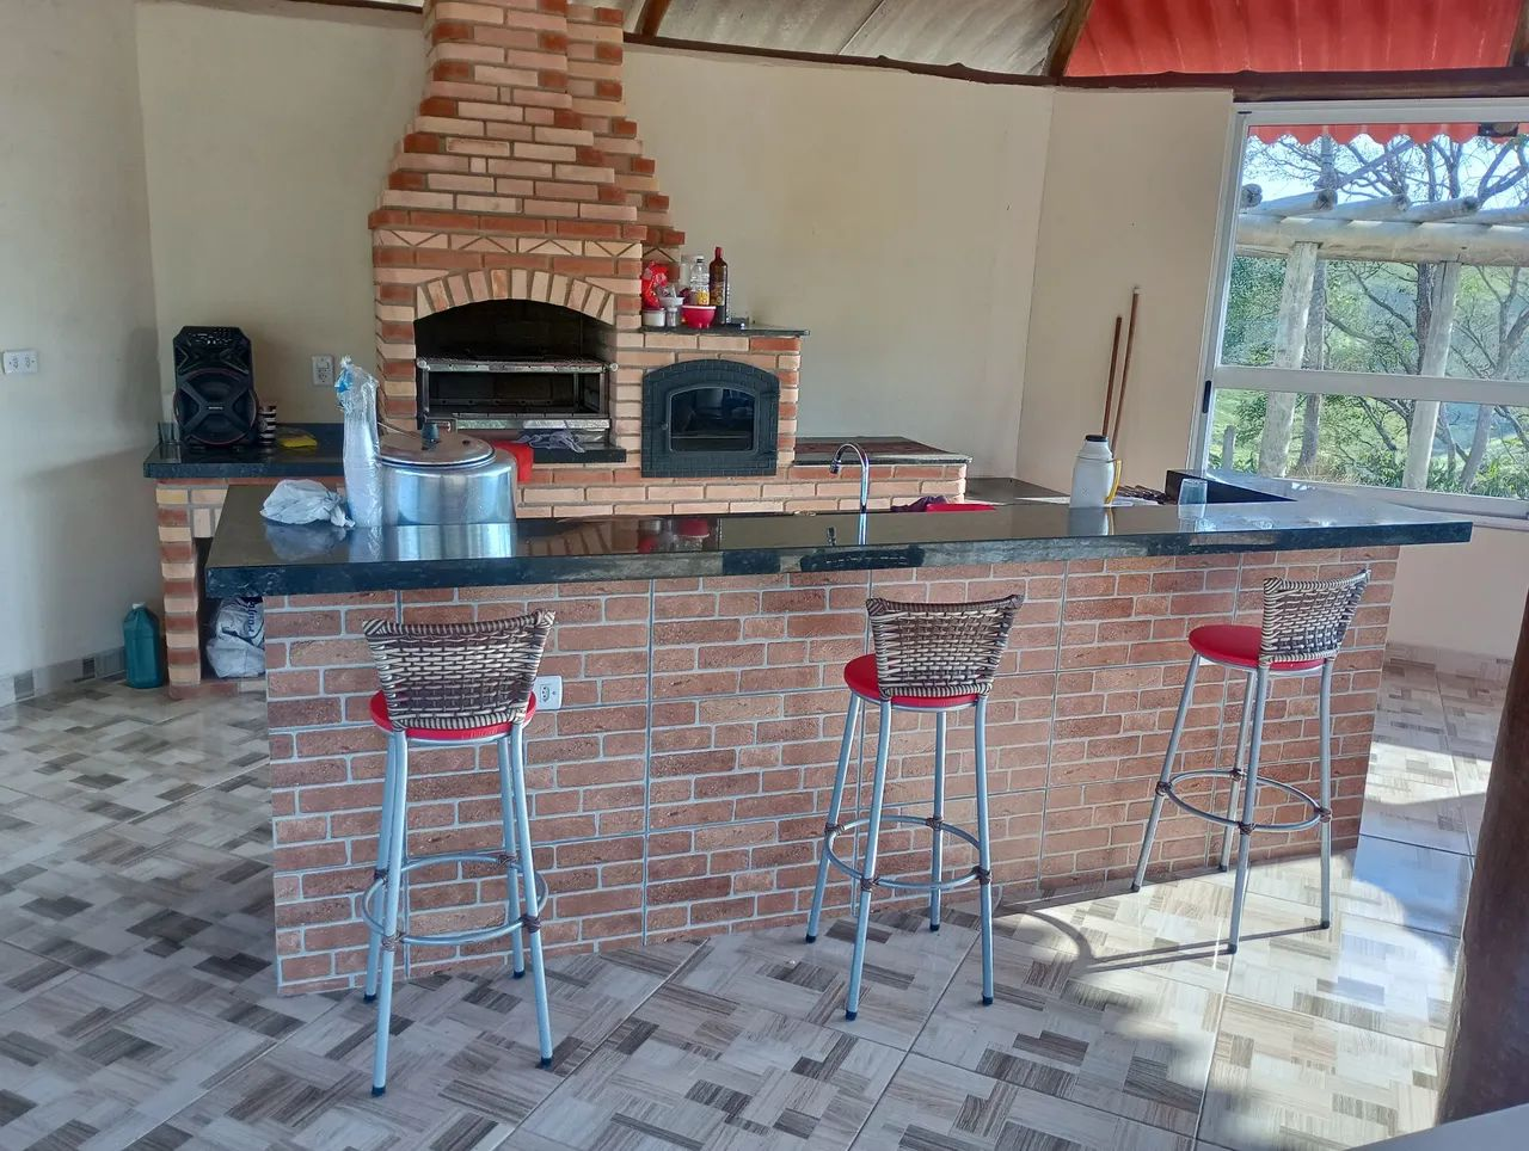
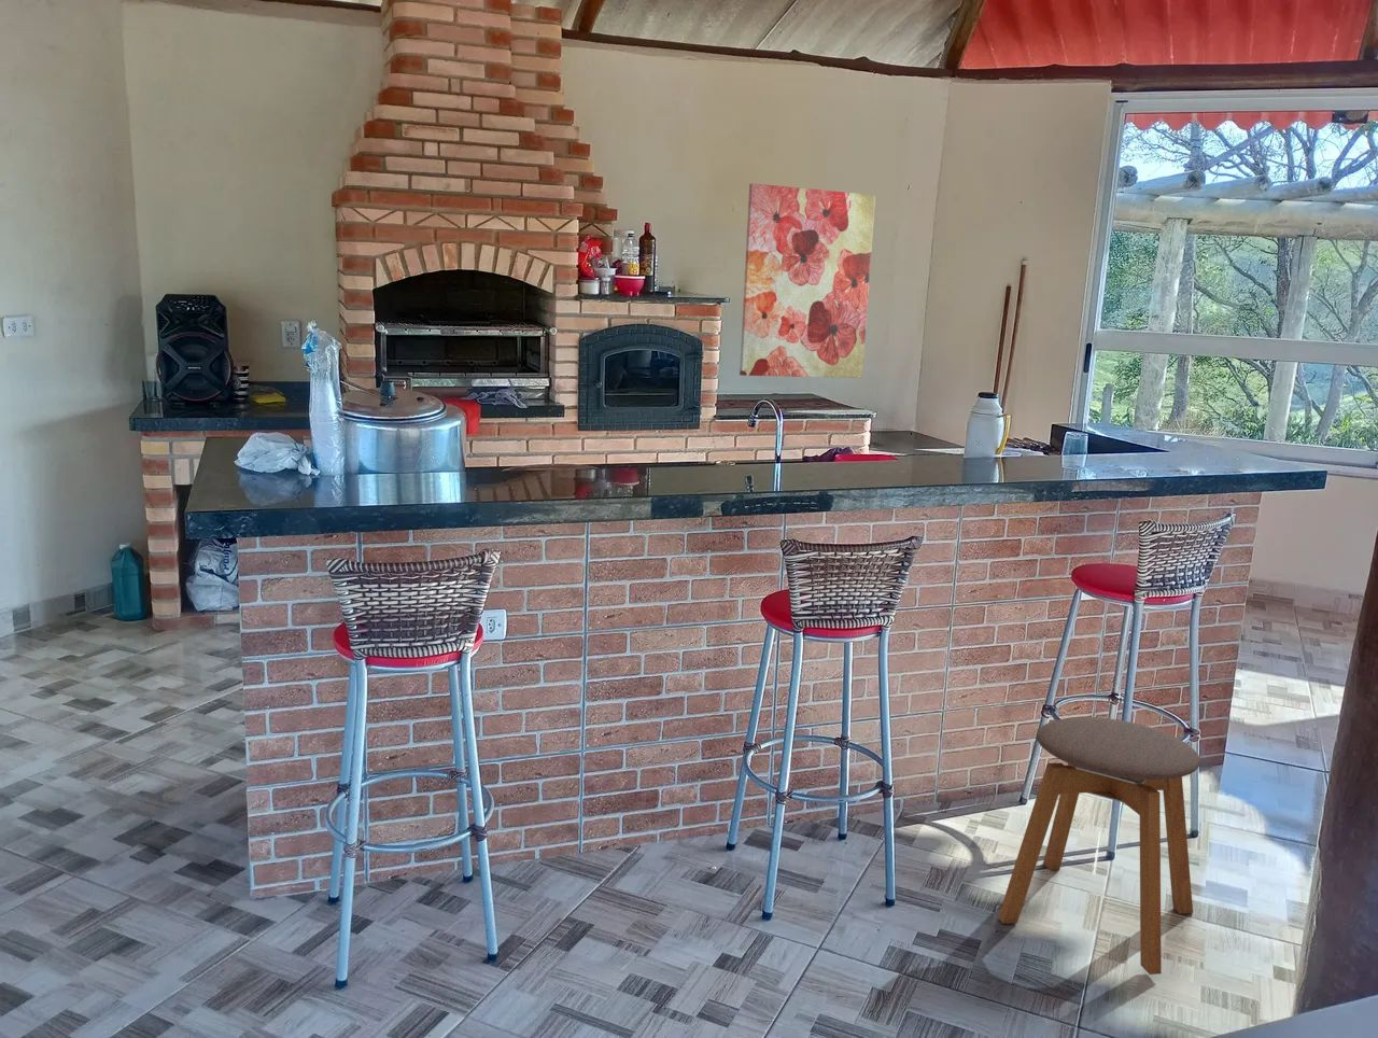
+ wall art [738,183,877,379]
+ stool [996,716,1201,976]
